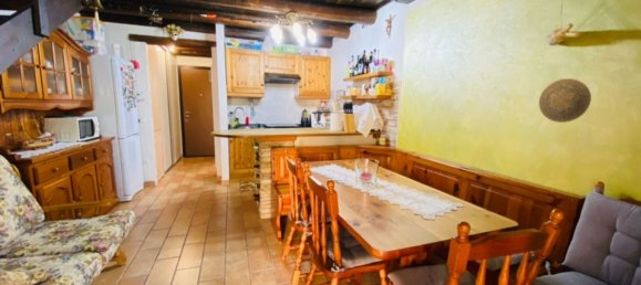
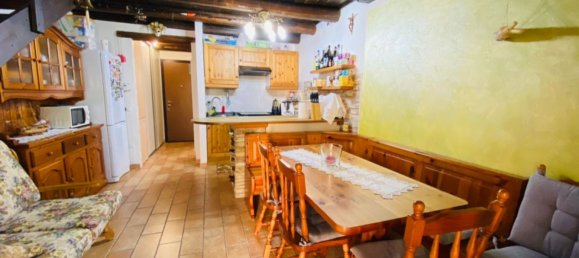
- decorative plate [538,77,592,124]
